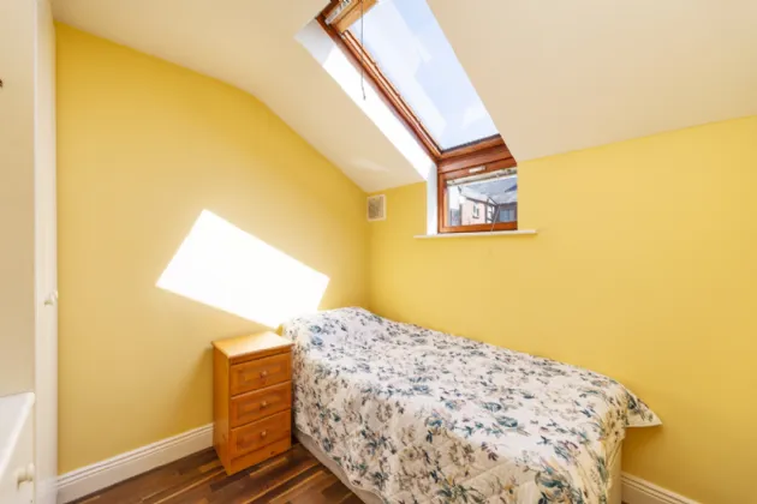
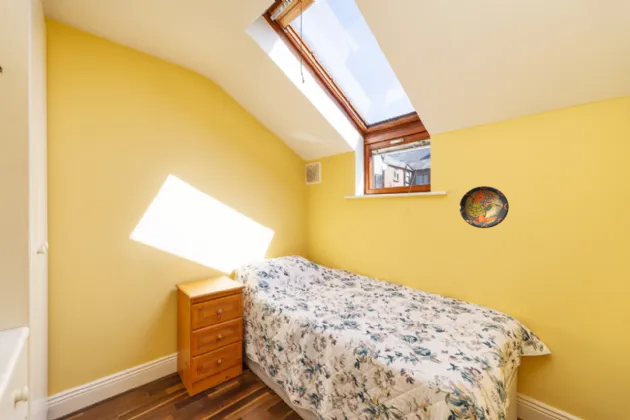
+ decorative plate [458,185,510,229]
